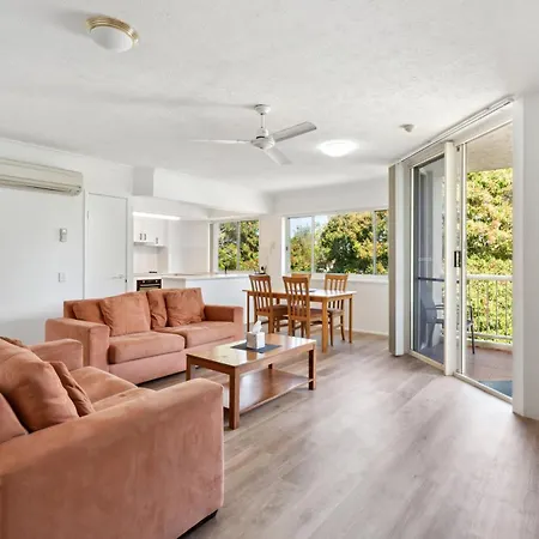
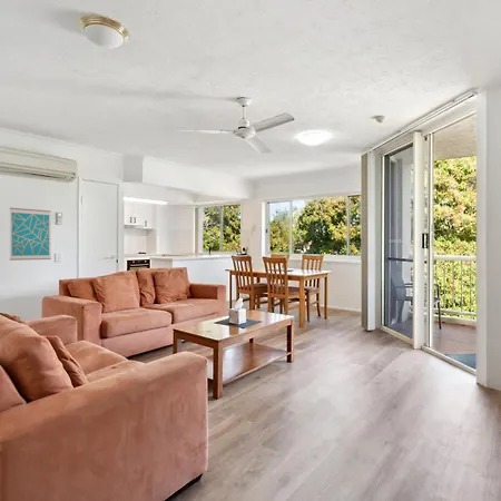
+ wall art [9,207,52,262]
